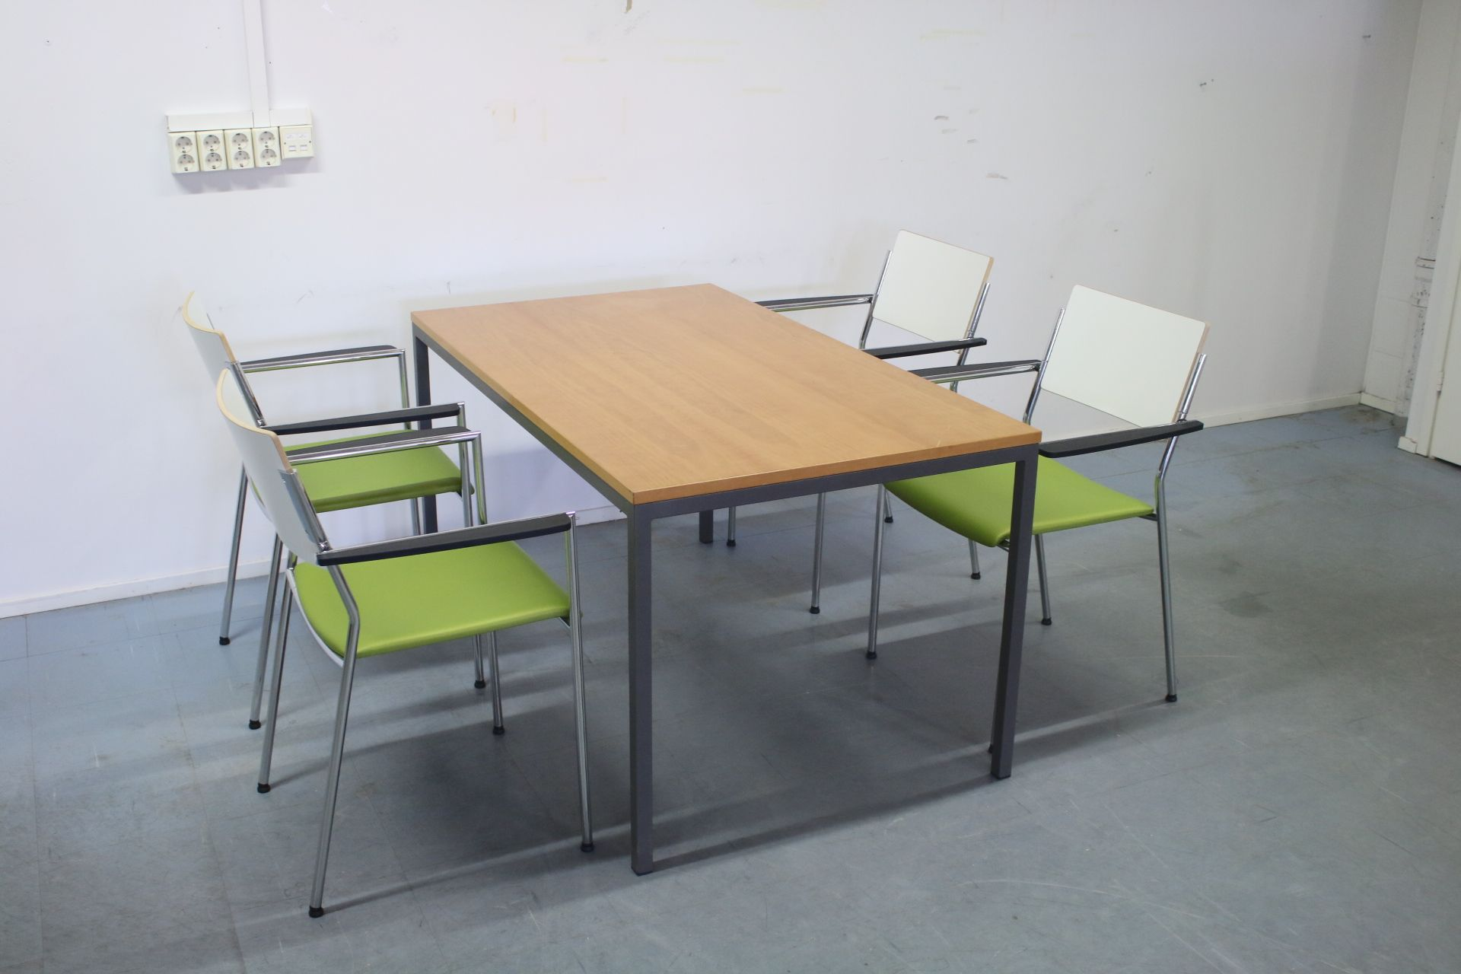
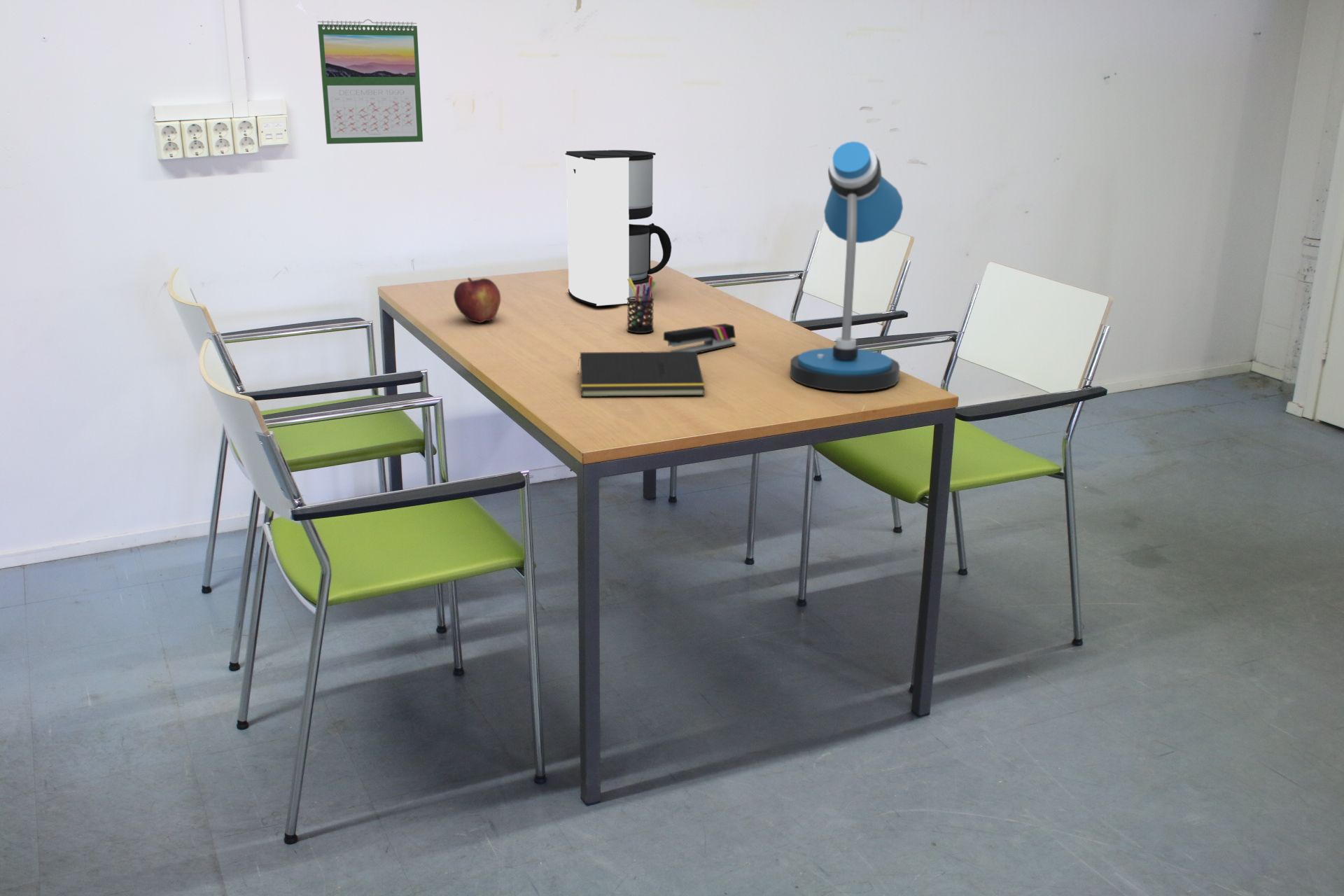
+ calendar [317,18,423,145]
+ stapler [663,323,736,354]
+ fruit [453,276,501,323]
+ desk lamp [790,141,904,392]
+ pen holder [626,276,657,334]
+ coffee maker [564,149,672,307]
+ notepad [577,351,706,398]
